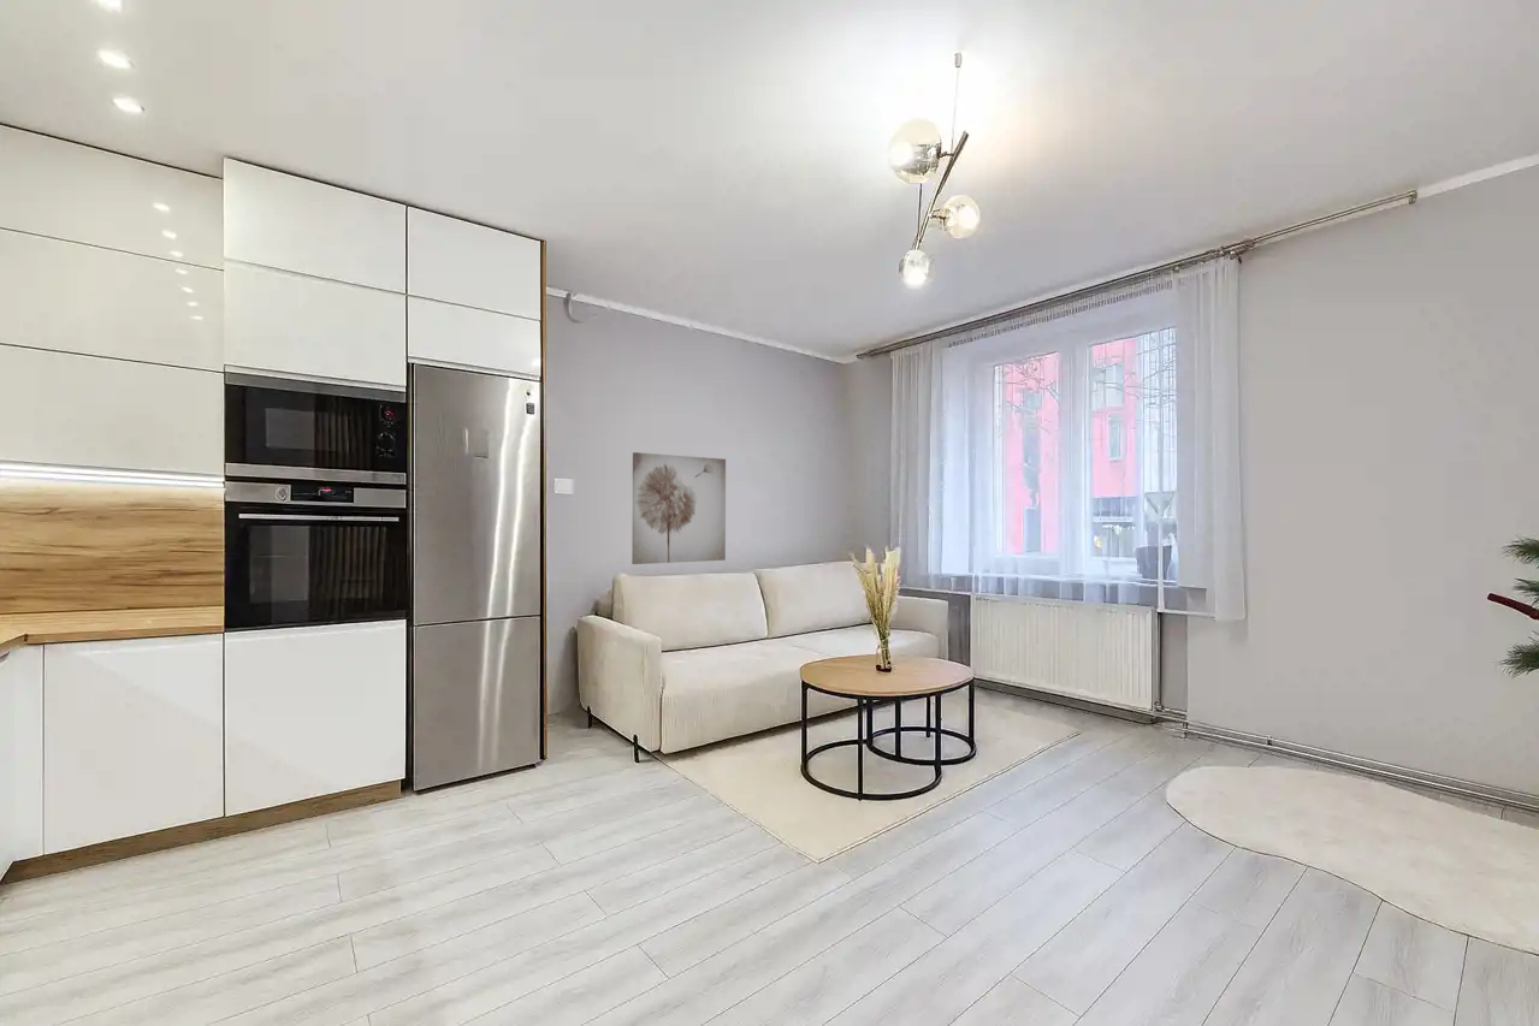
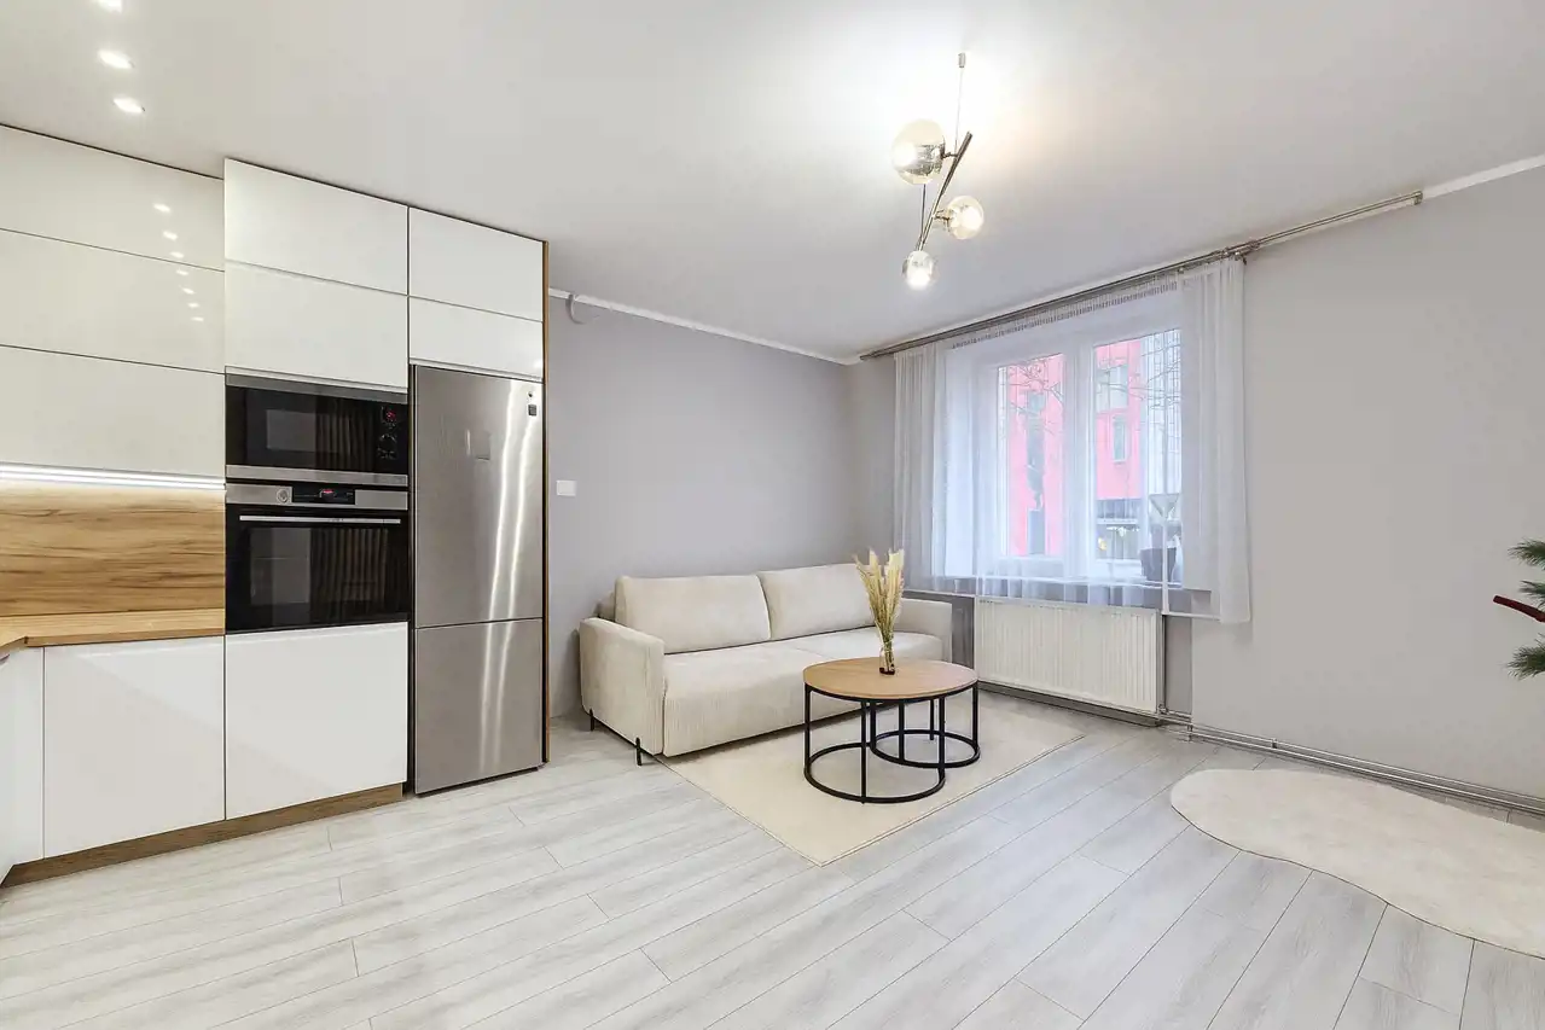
- wall art [631,451,727,565]
